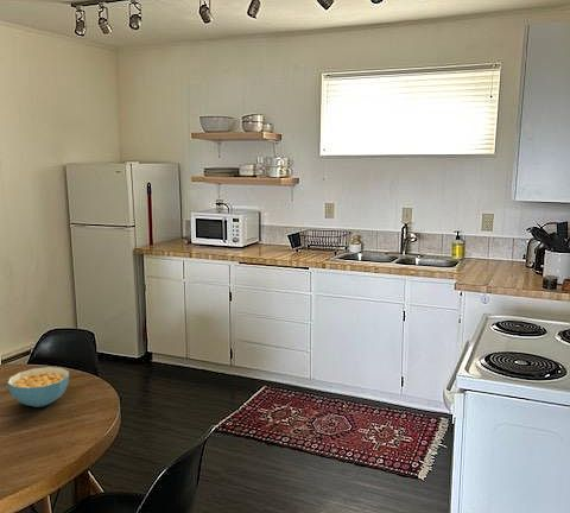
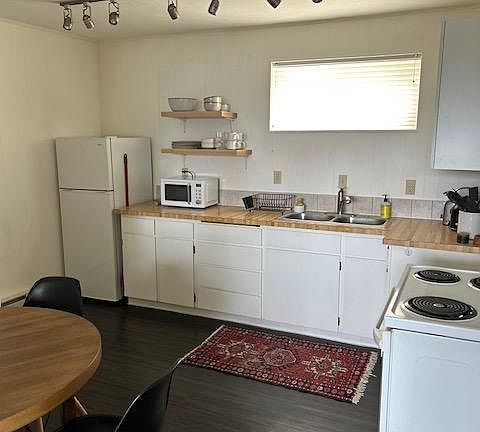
- cereal bowl [7,366,70,408]
